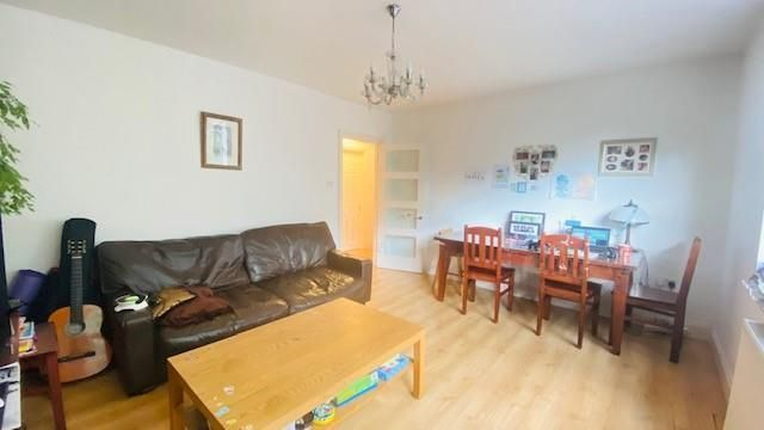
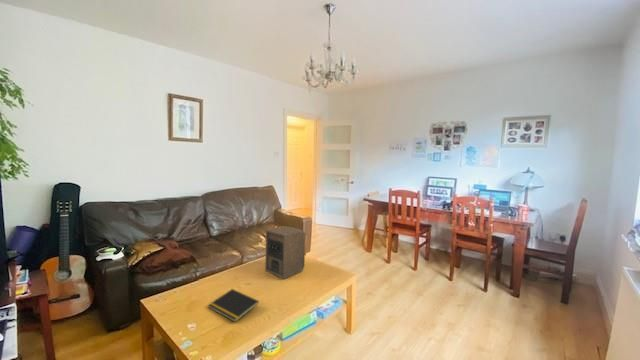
+ notepad [207,288,260,323]
+ speaker [264,225,306,280]
